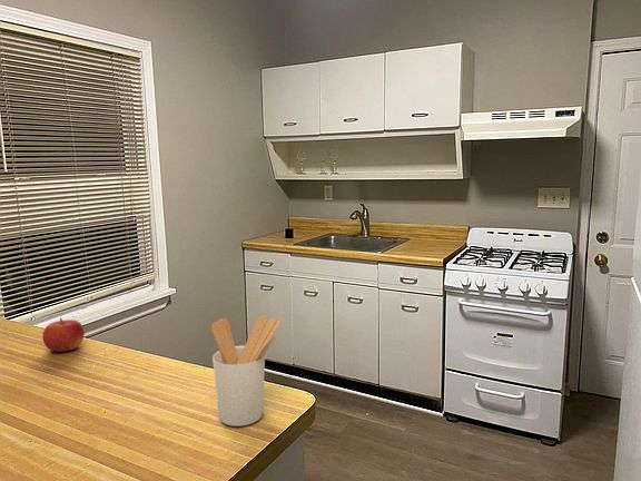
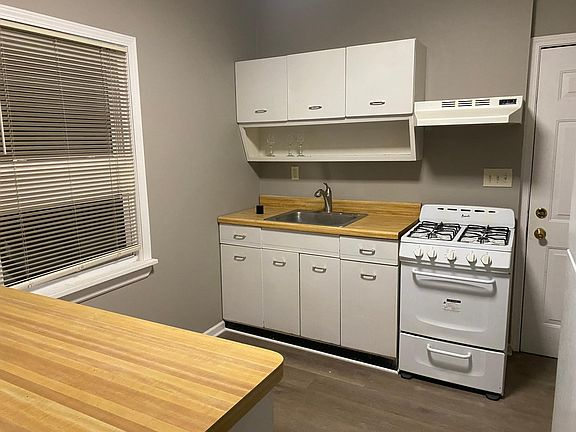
- utensil holder [210,314,282,428]
- fruit [41,317,86,353]
